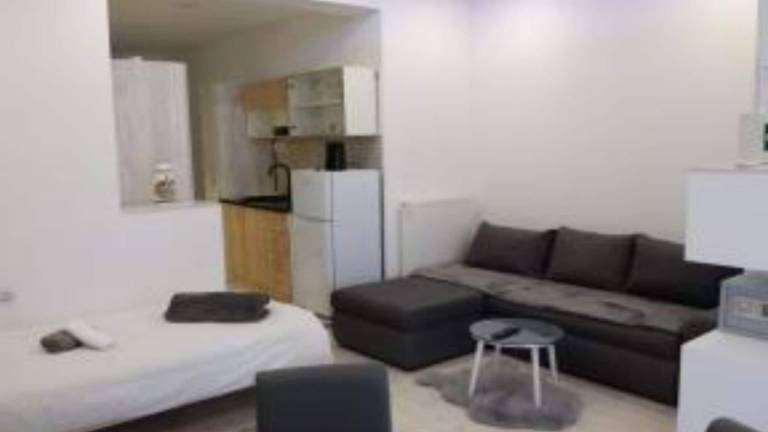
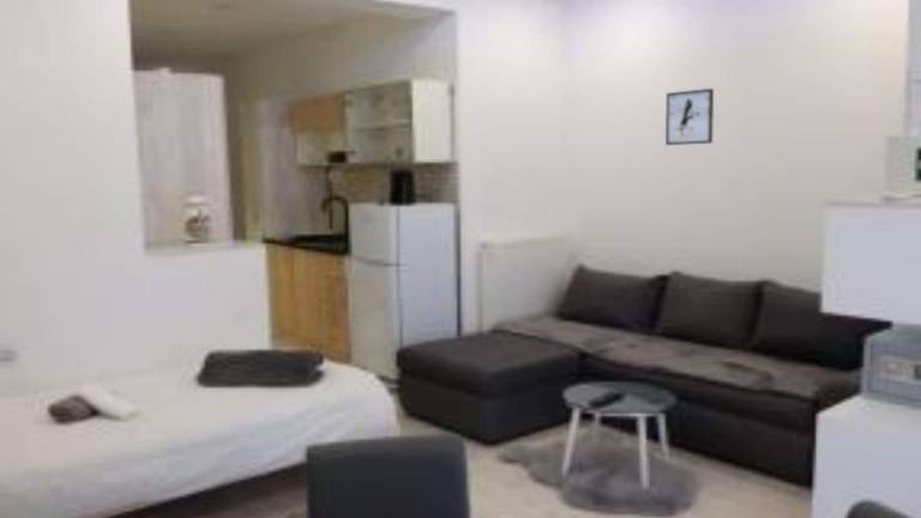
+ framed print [664,88,715,146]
